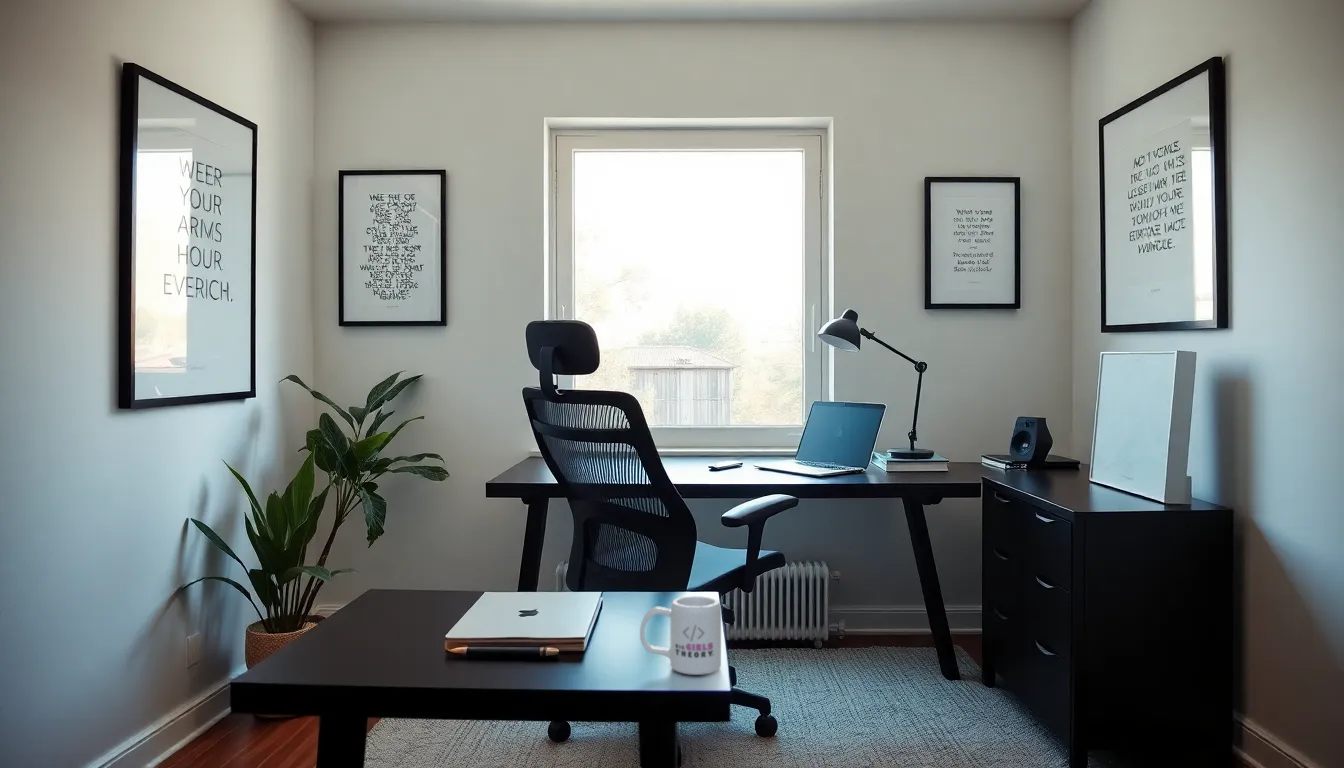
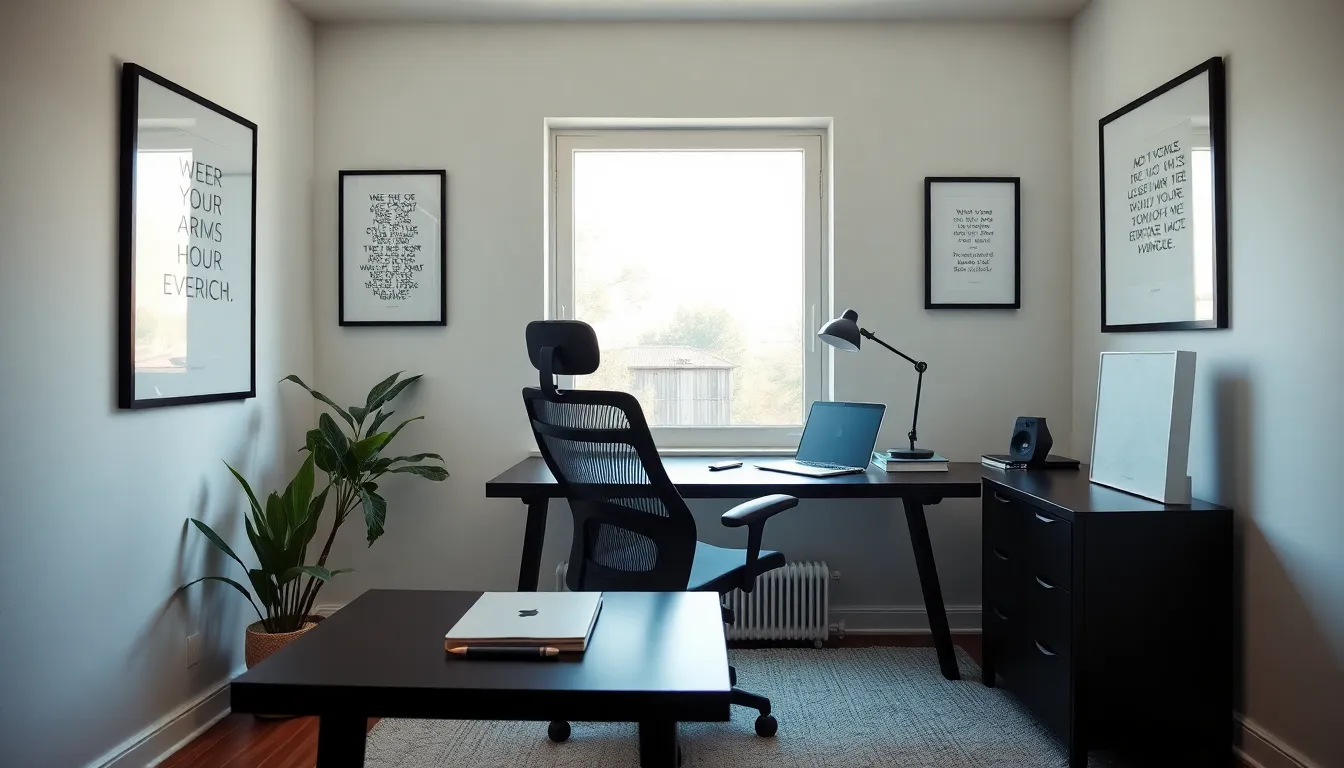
- mug [639,595,722,676]
